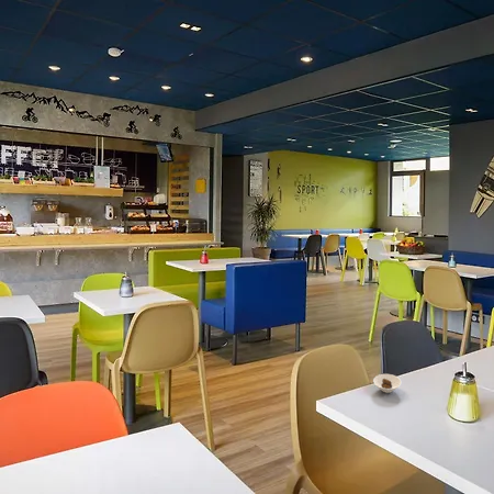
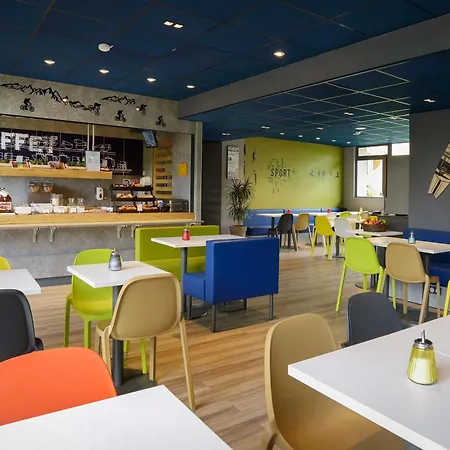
- saucer [372,373,402,394]
